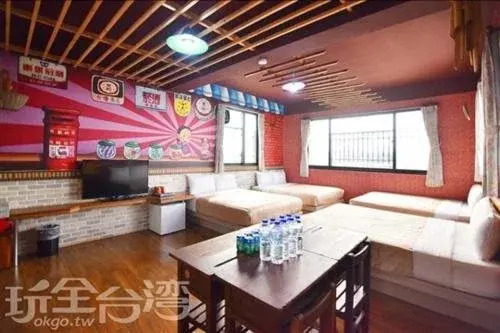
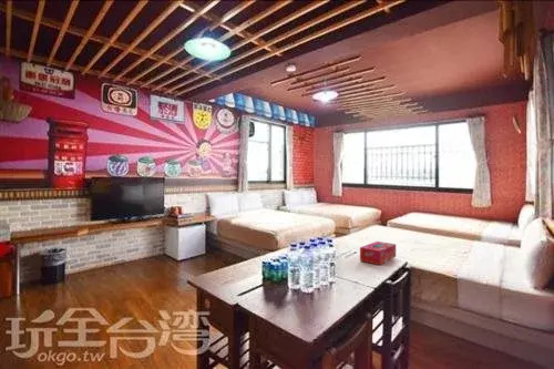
+ tissue box [359,240,397,266]
